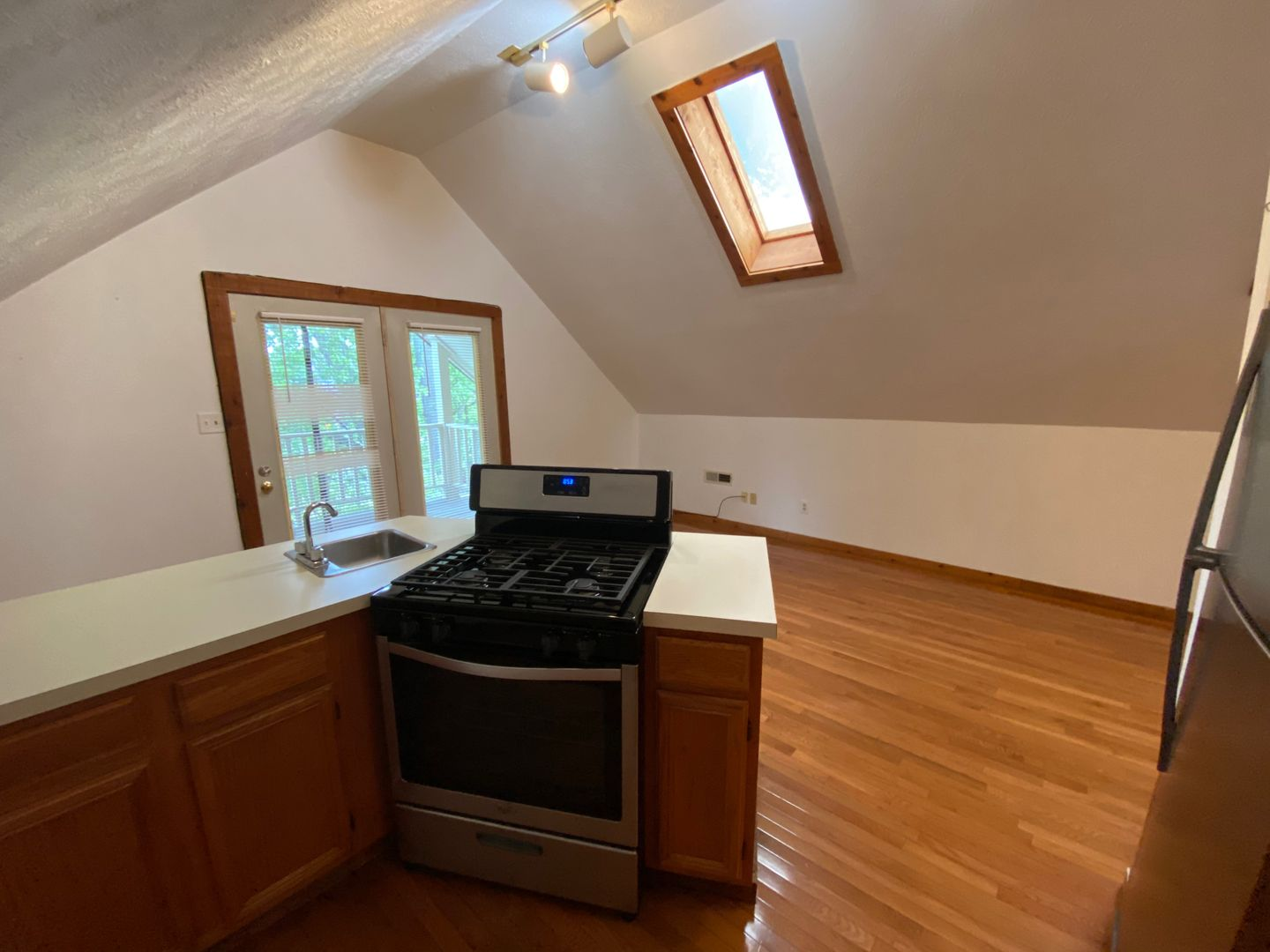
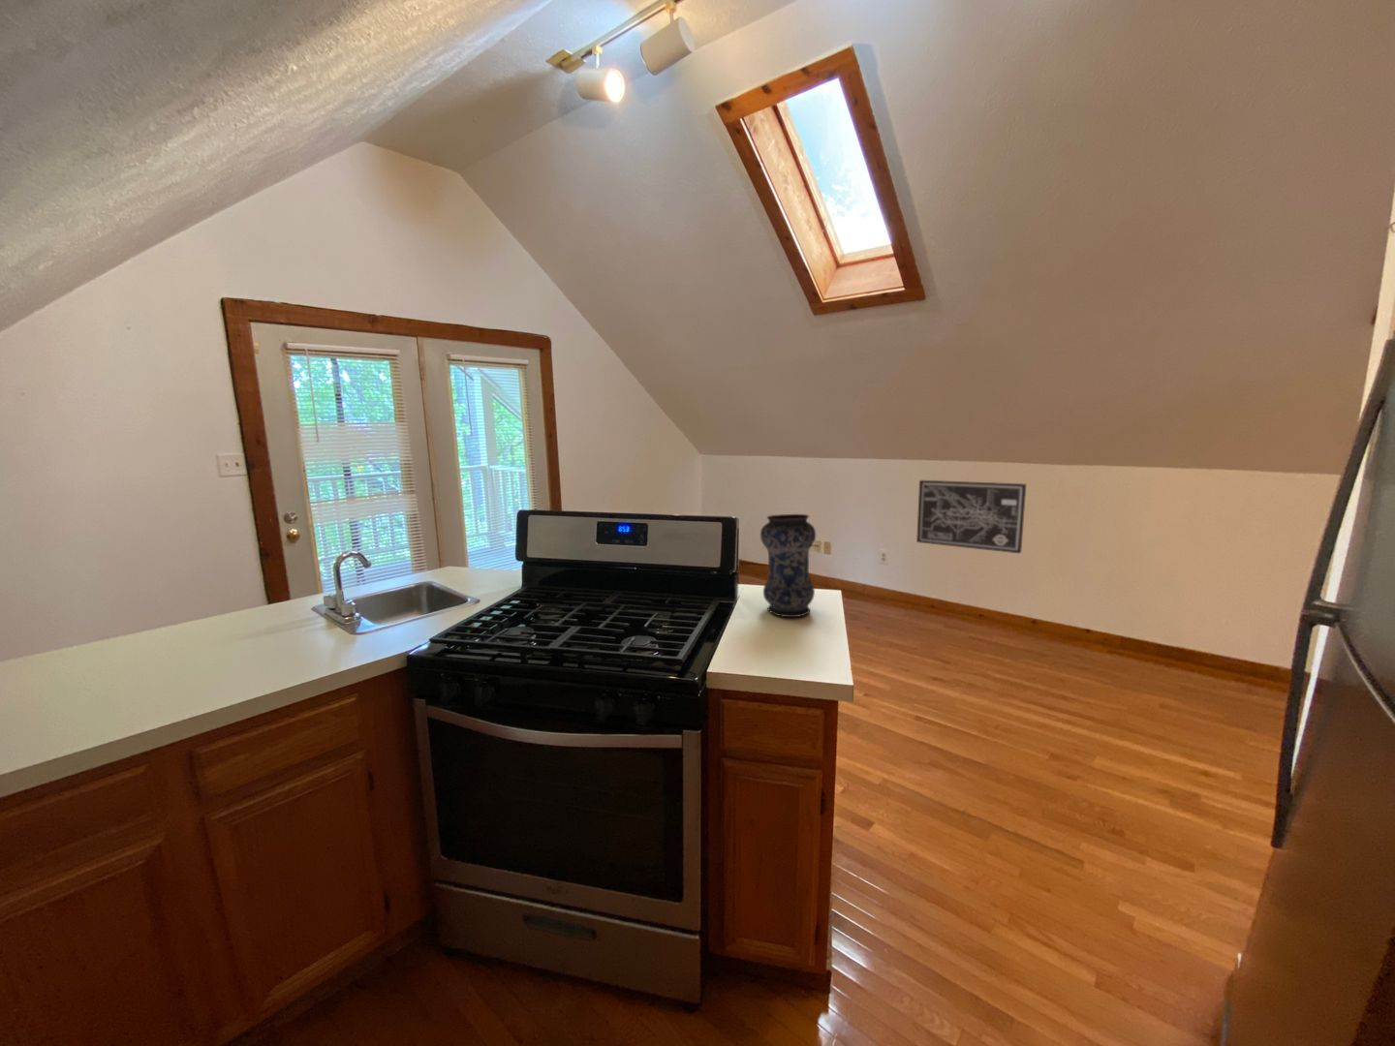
+ wall art [915,479,1027,554]
+ vase [759,513,816,617]
